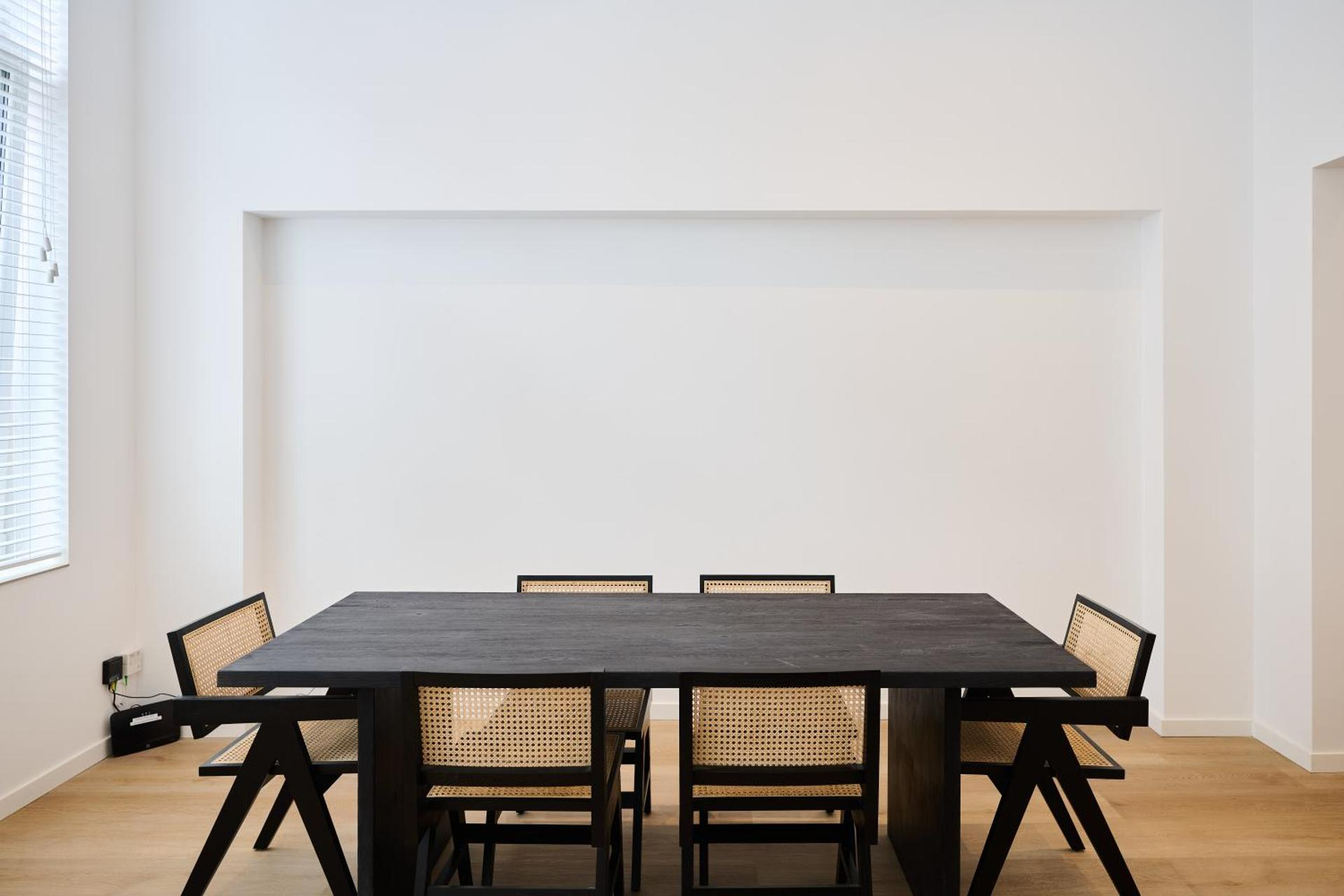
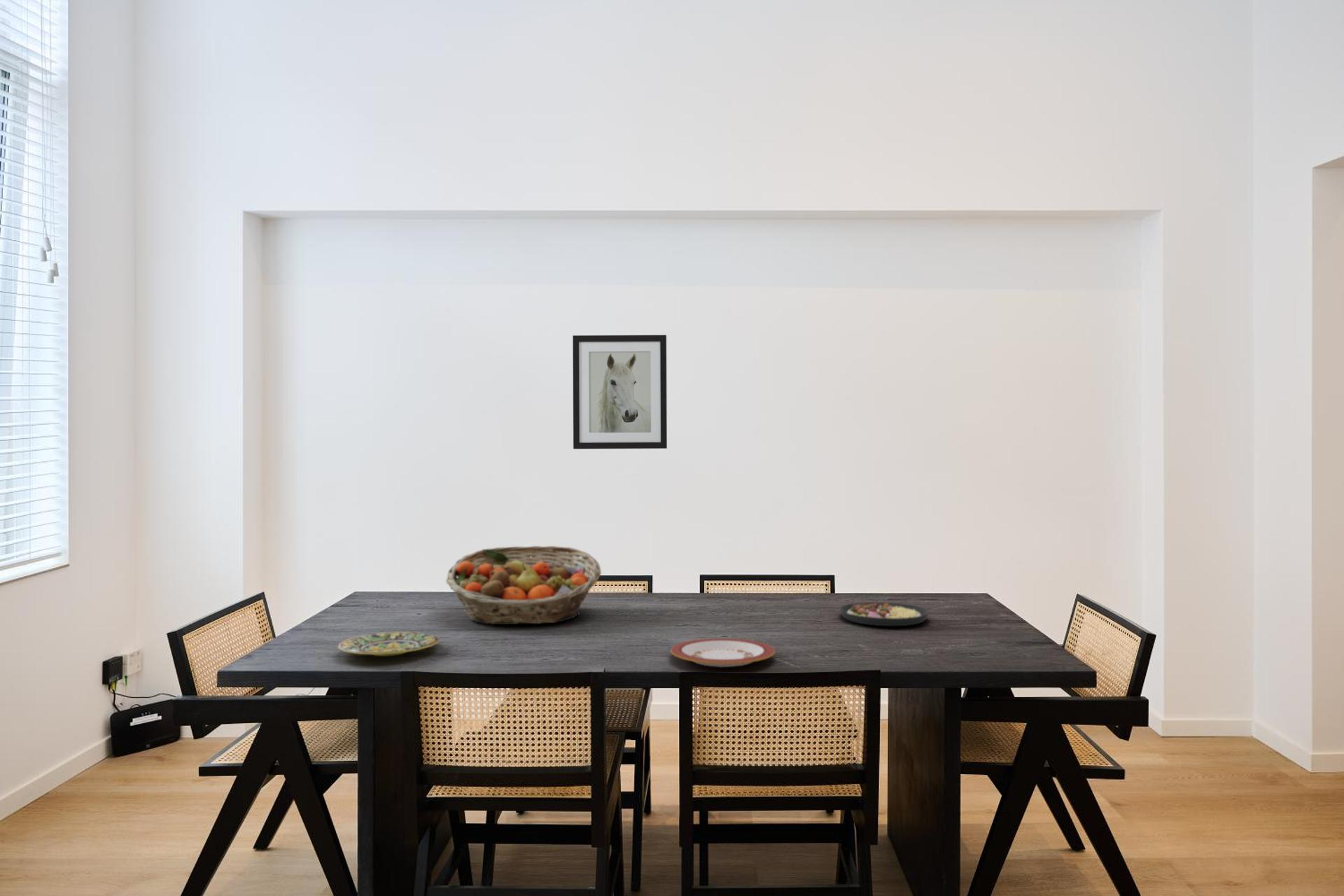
+ plate [839,601,930,626]
+ plate [337,631,440,657]
+ wall art [572,335,668,449]
+ plate [670,638,776,668]
+ fruit basket [445,545,602,625]
